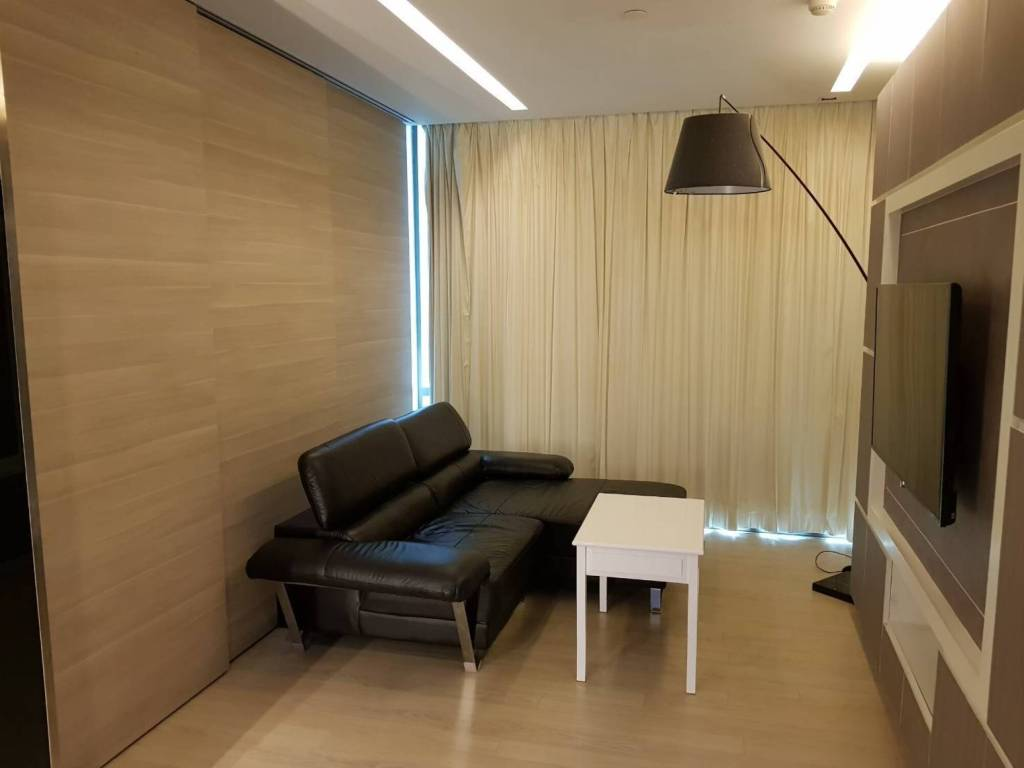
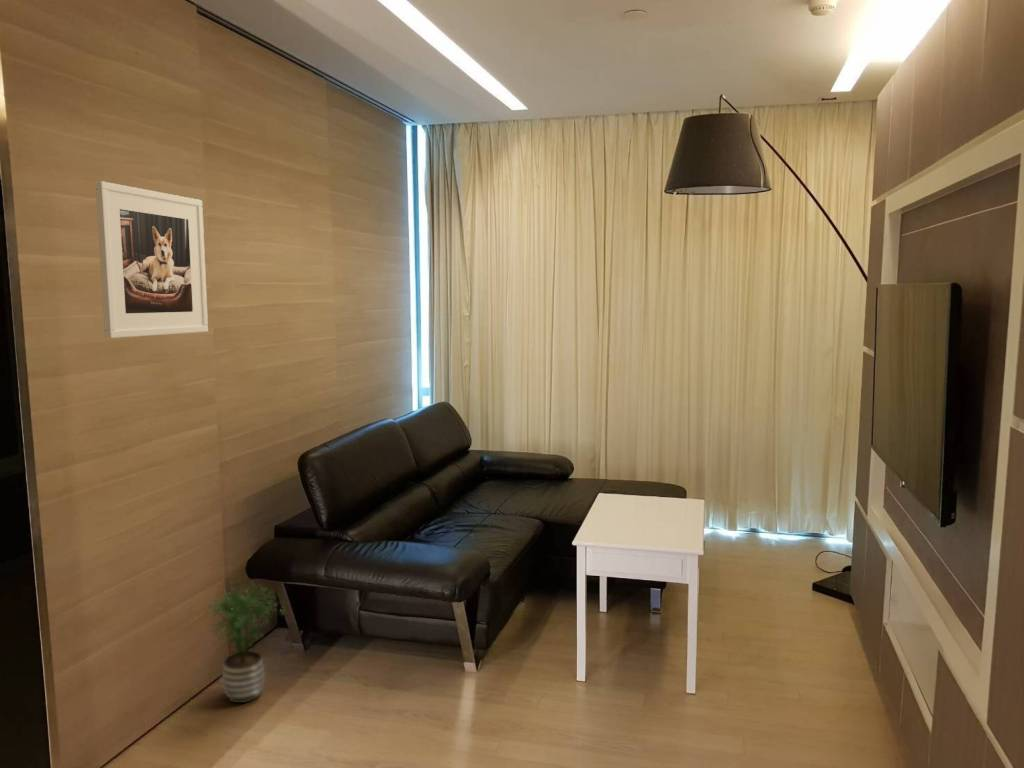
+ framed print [95,180,209,339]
+ potted plant [201,582,287,704]
